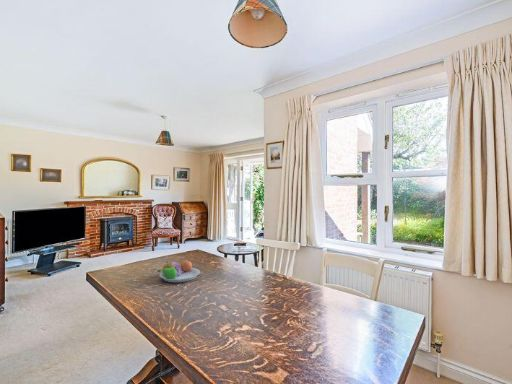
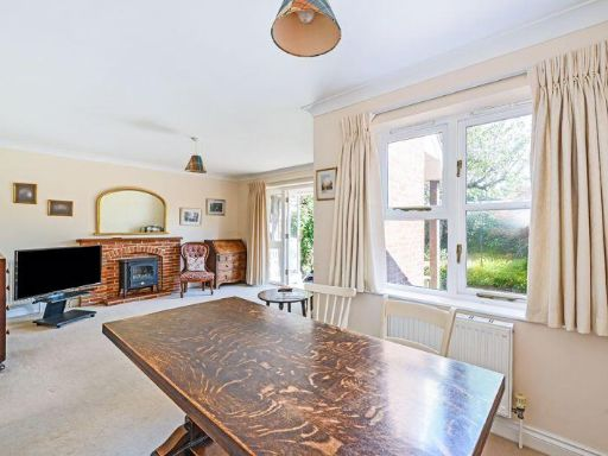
- fruit bowl [156,259,201,283]
